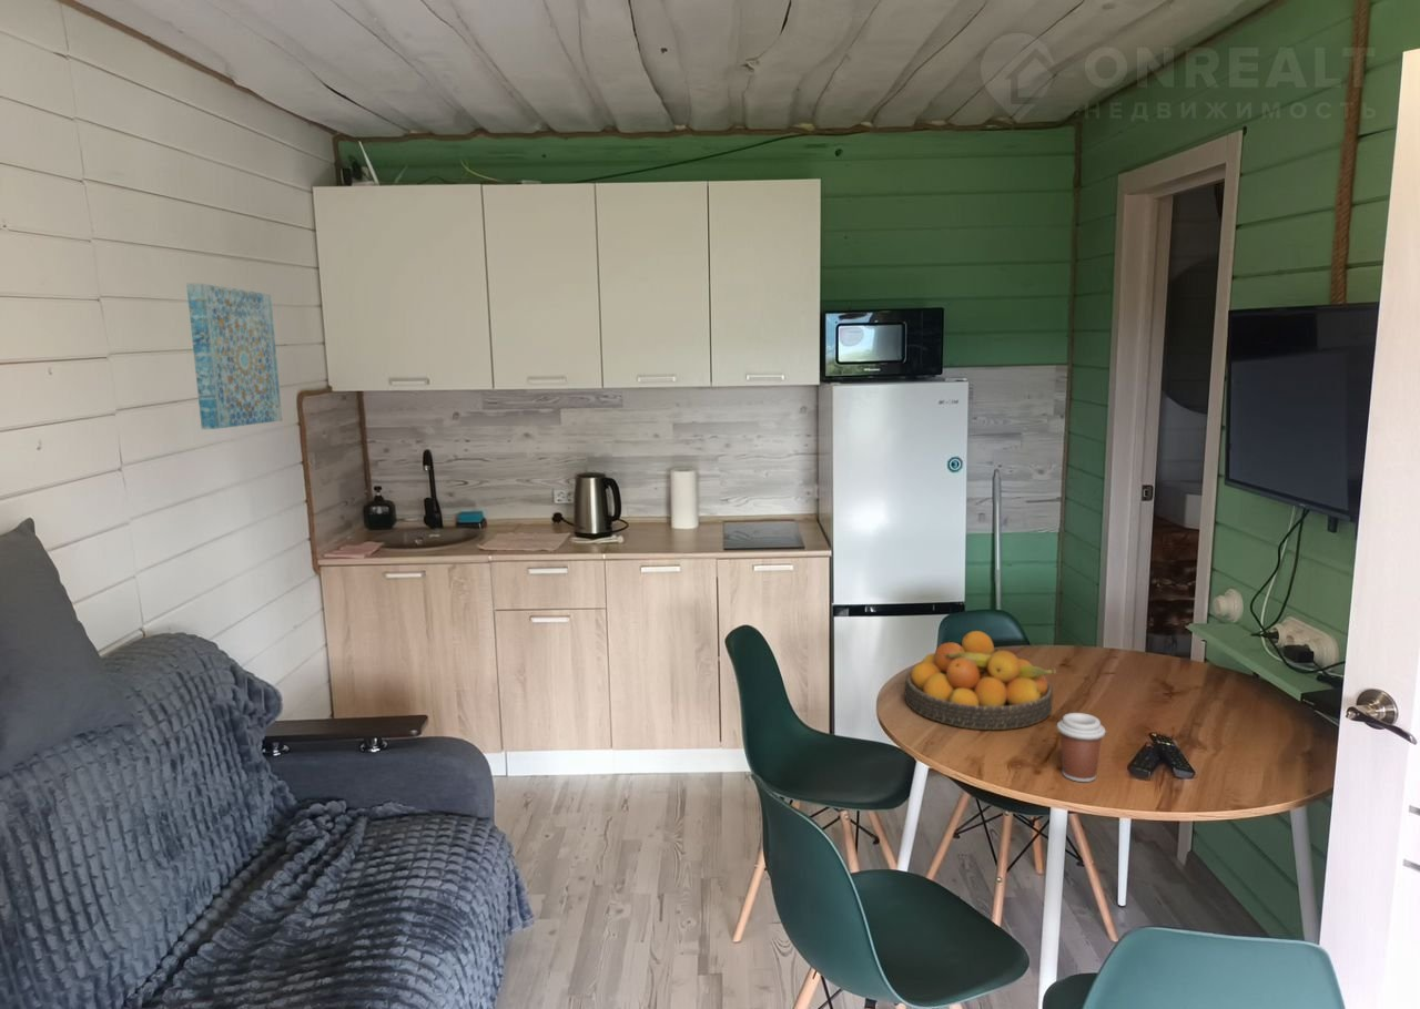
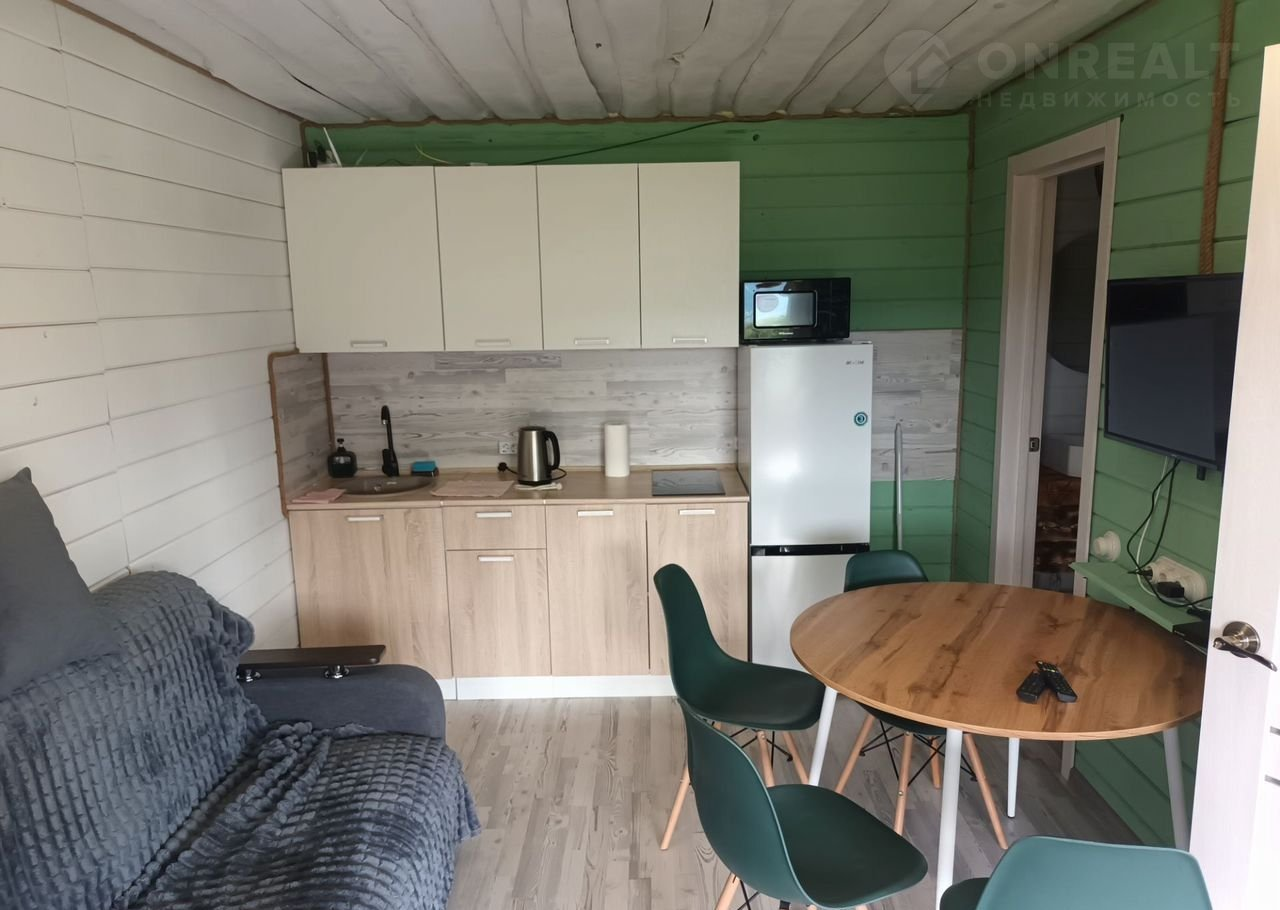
- coffee cup [1056,712,1107,783]
- fruit bowl [904,630,1057,731]
- wall art [185,282,283,430]
